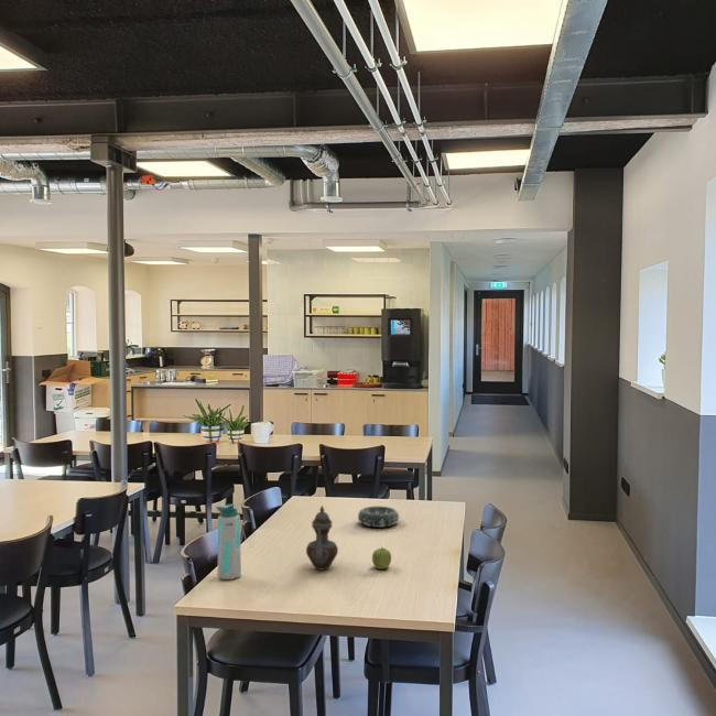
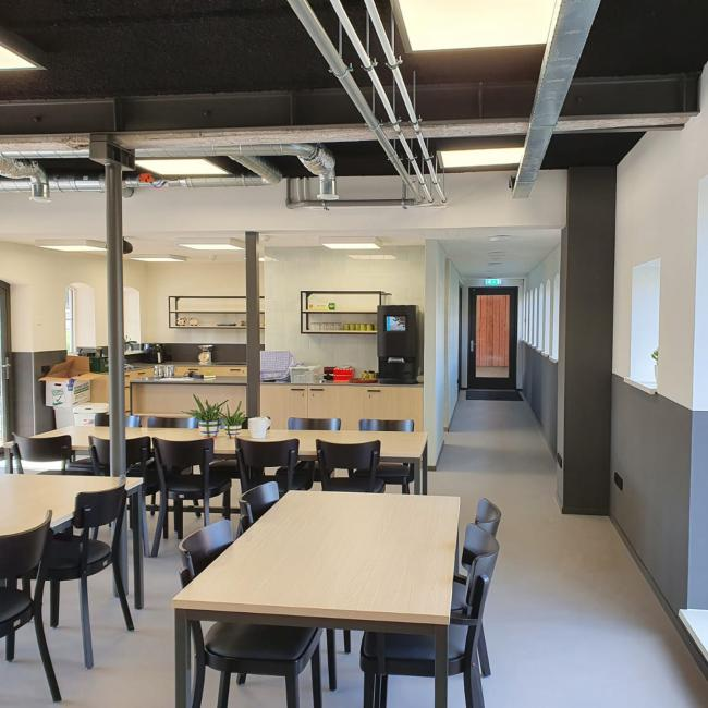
- fruit [371,545,392,571]
- water bottle [215,503,242,581]
- teapot [305,505,339,571]
- decorative bowl [357,506,400,529]
